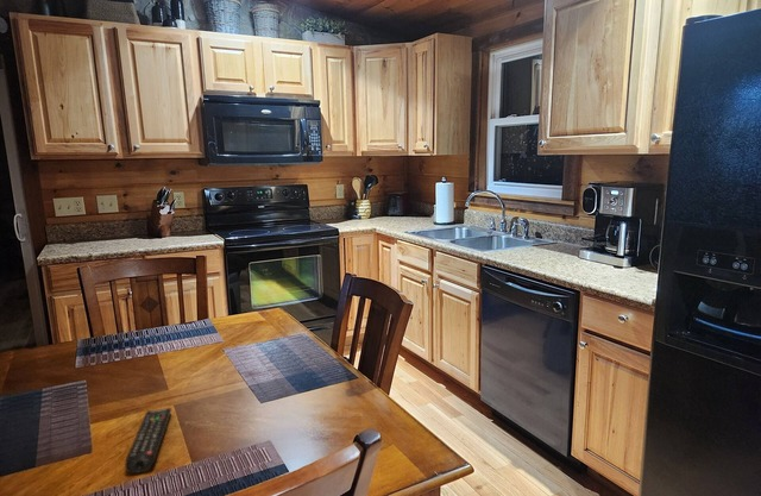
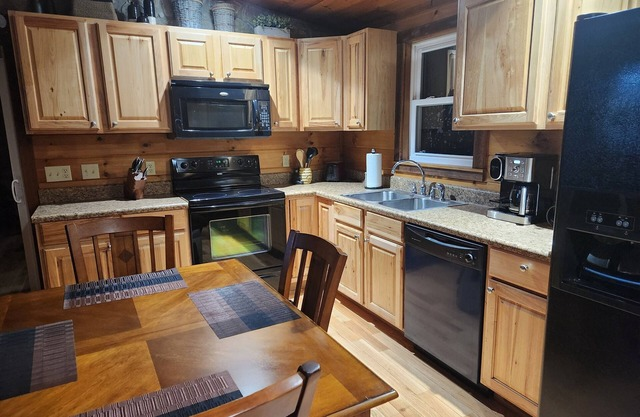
- remote control [124,407,172,475]
